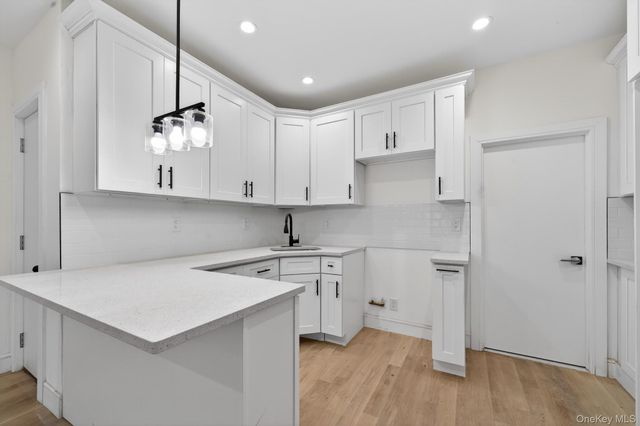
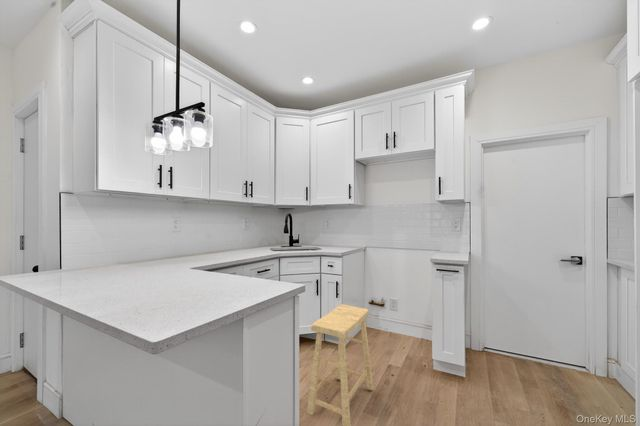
+ stool [306,303,375,426]
